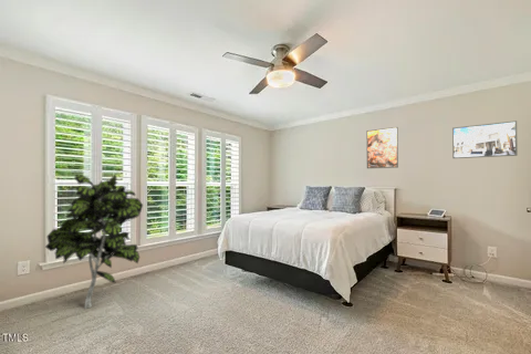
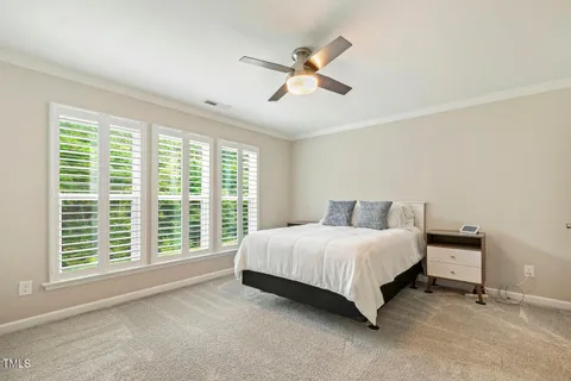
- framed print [451,119,519,159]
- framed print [365,126,399,169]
- indoor plant [44,173,144,310]
